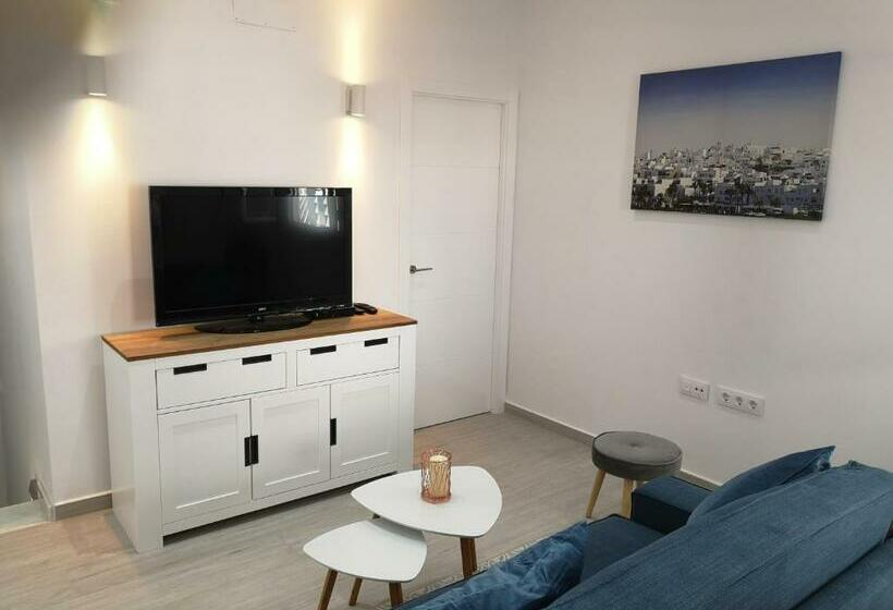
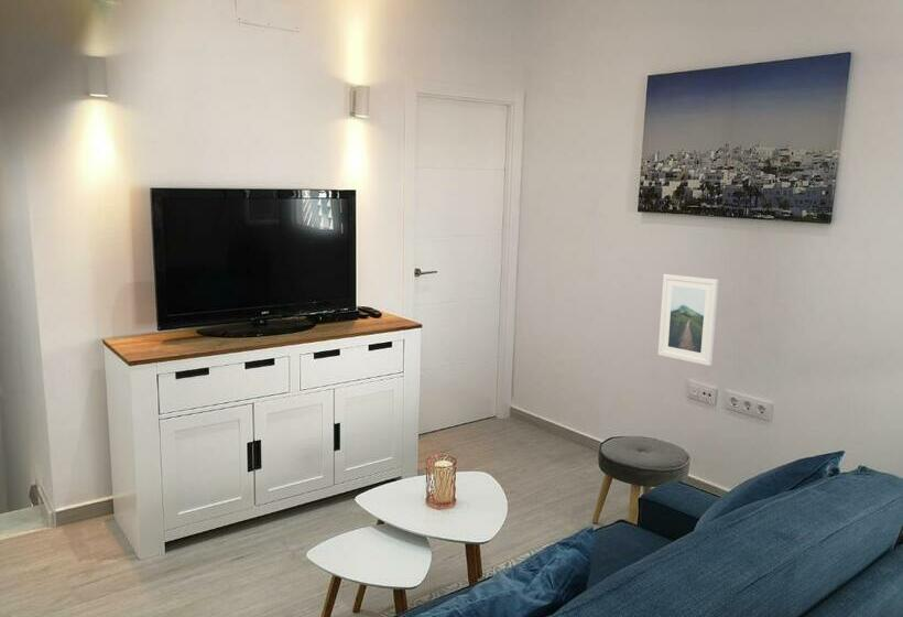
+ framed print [657,273,719,367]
